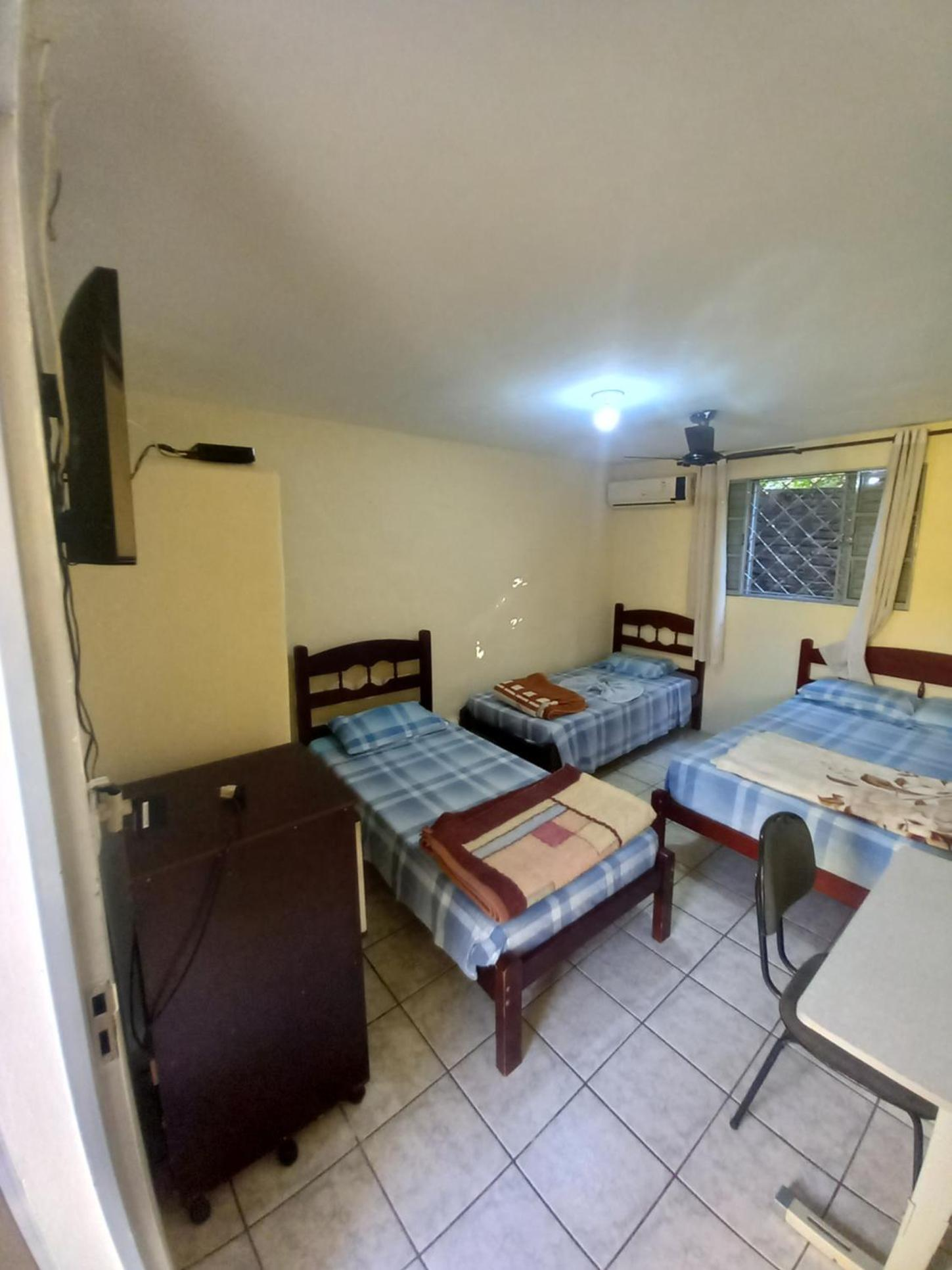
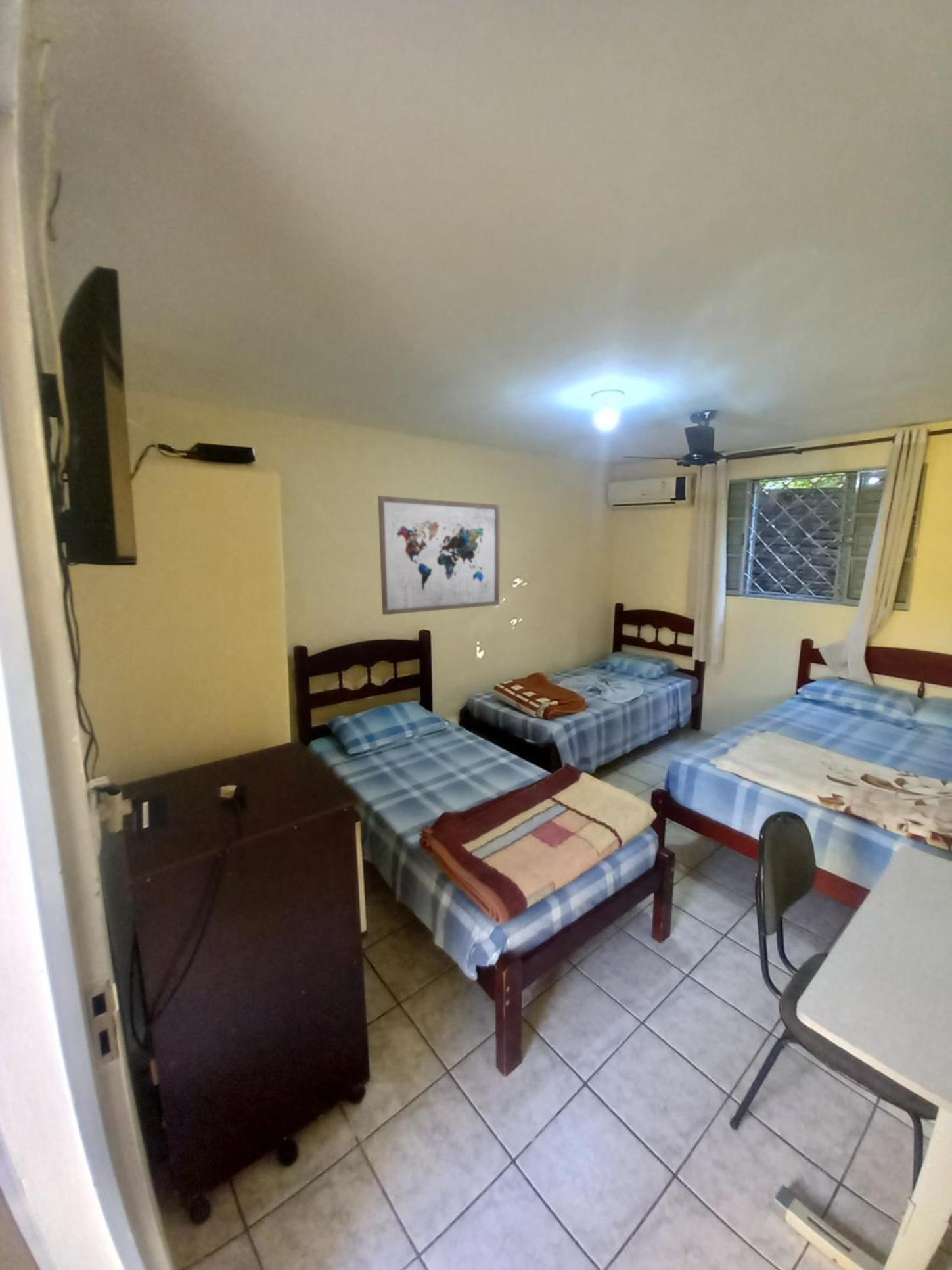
+ wall art [377,495,501,615]
